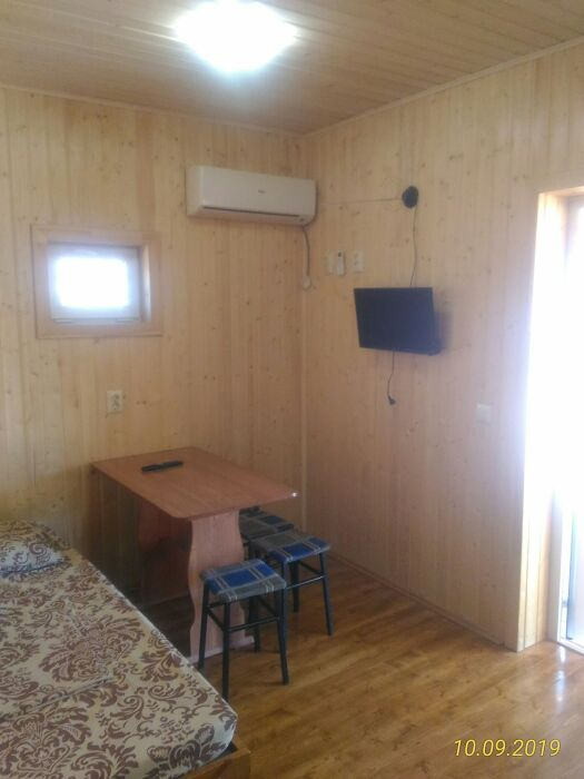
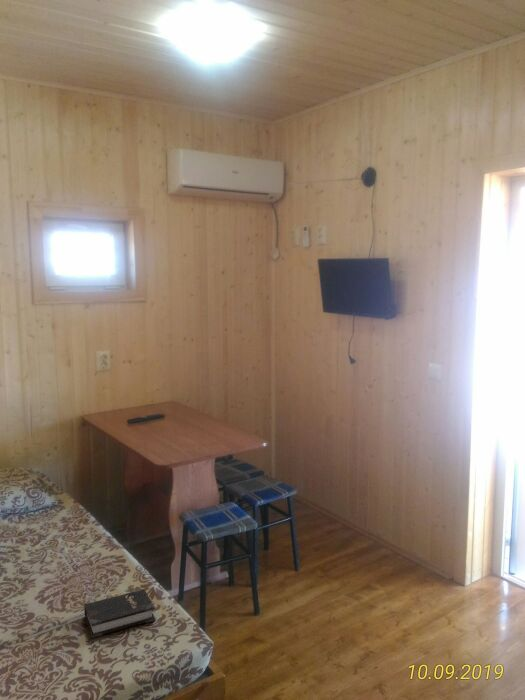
+ hardback book [83,588,156,639]
